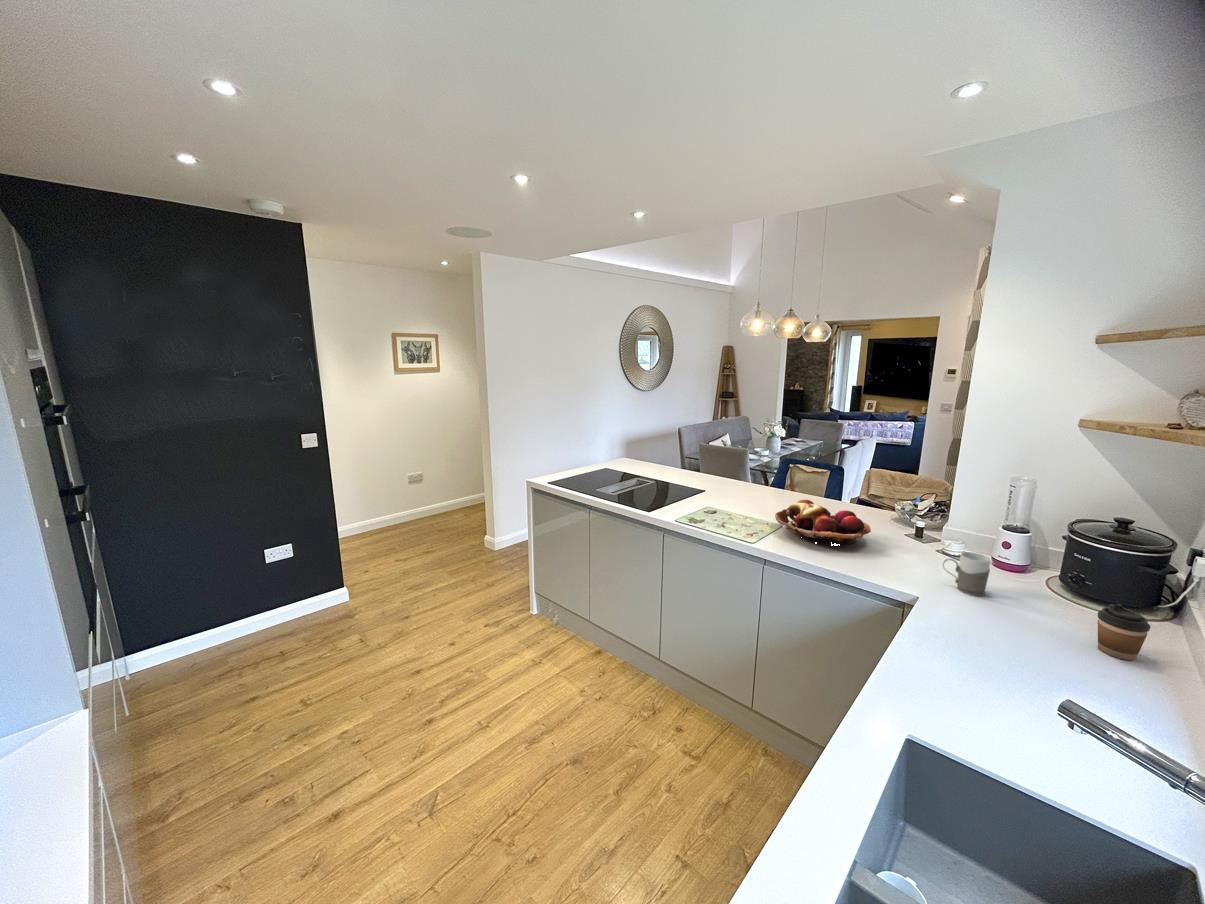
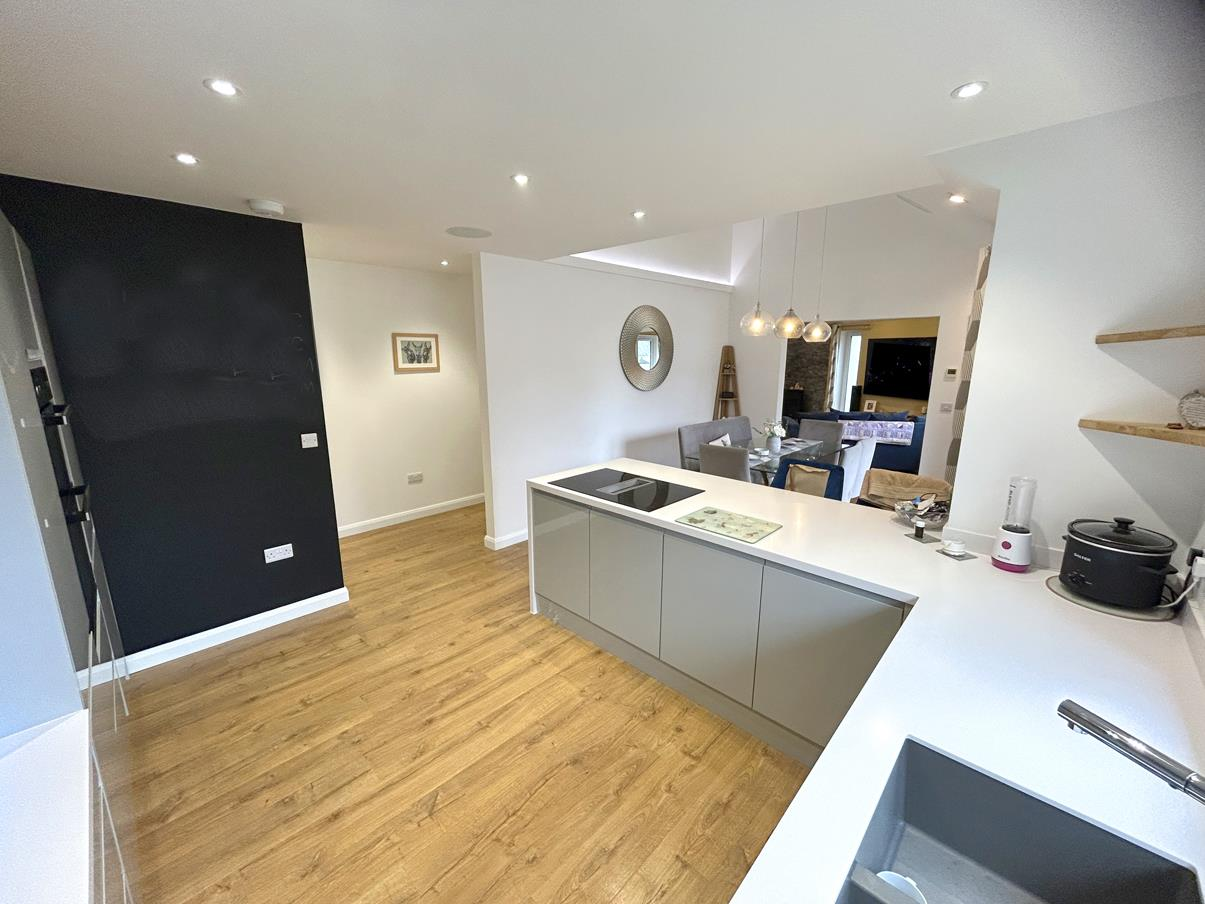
- fruit basket [774,499,872,546]
- mug [942,551,992,597]
- coffee cup [1097,603,1151,661]
